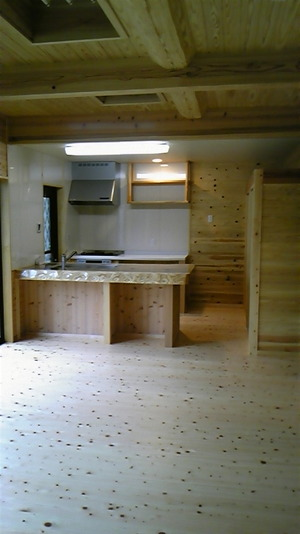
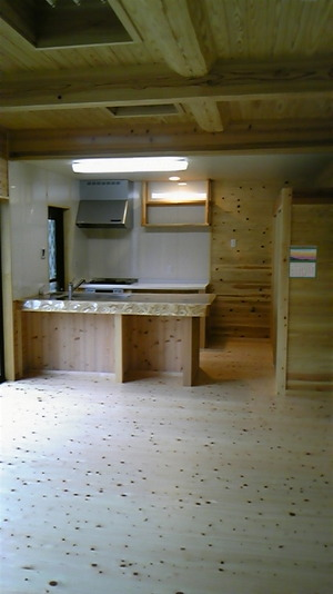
+ calendar [287,244,319,279]
